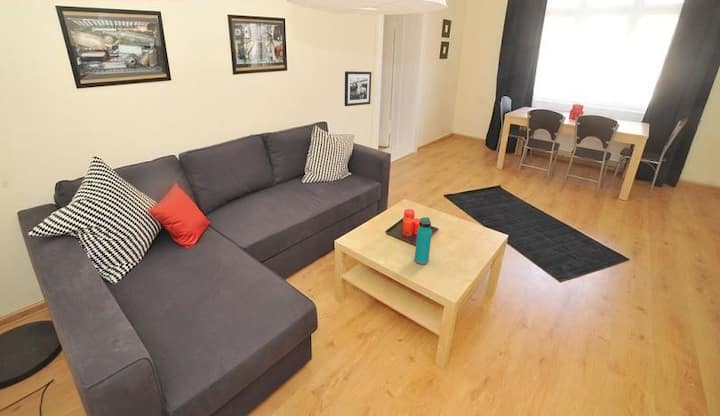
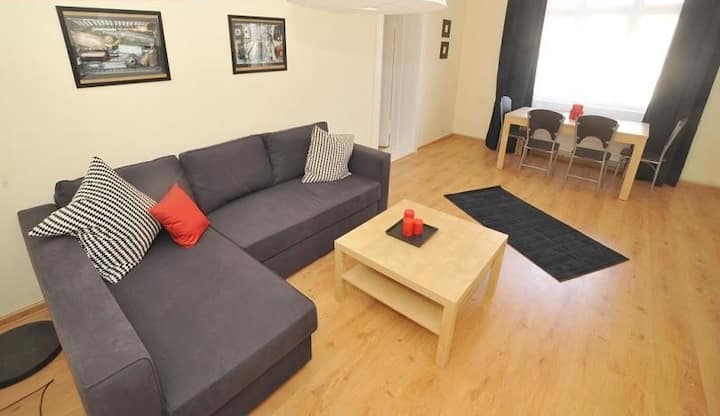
- water bottle [414,216,433,265]
- picture frame [344,70,372,107]
